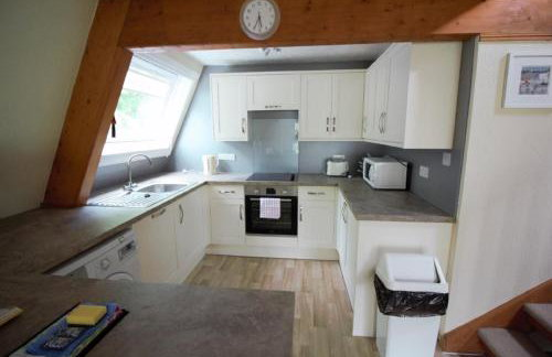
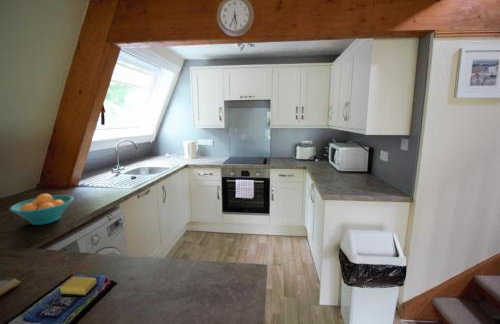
+ fruit bowl [9,193,75,226]
